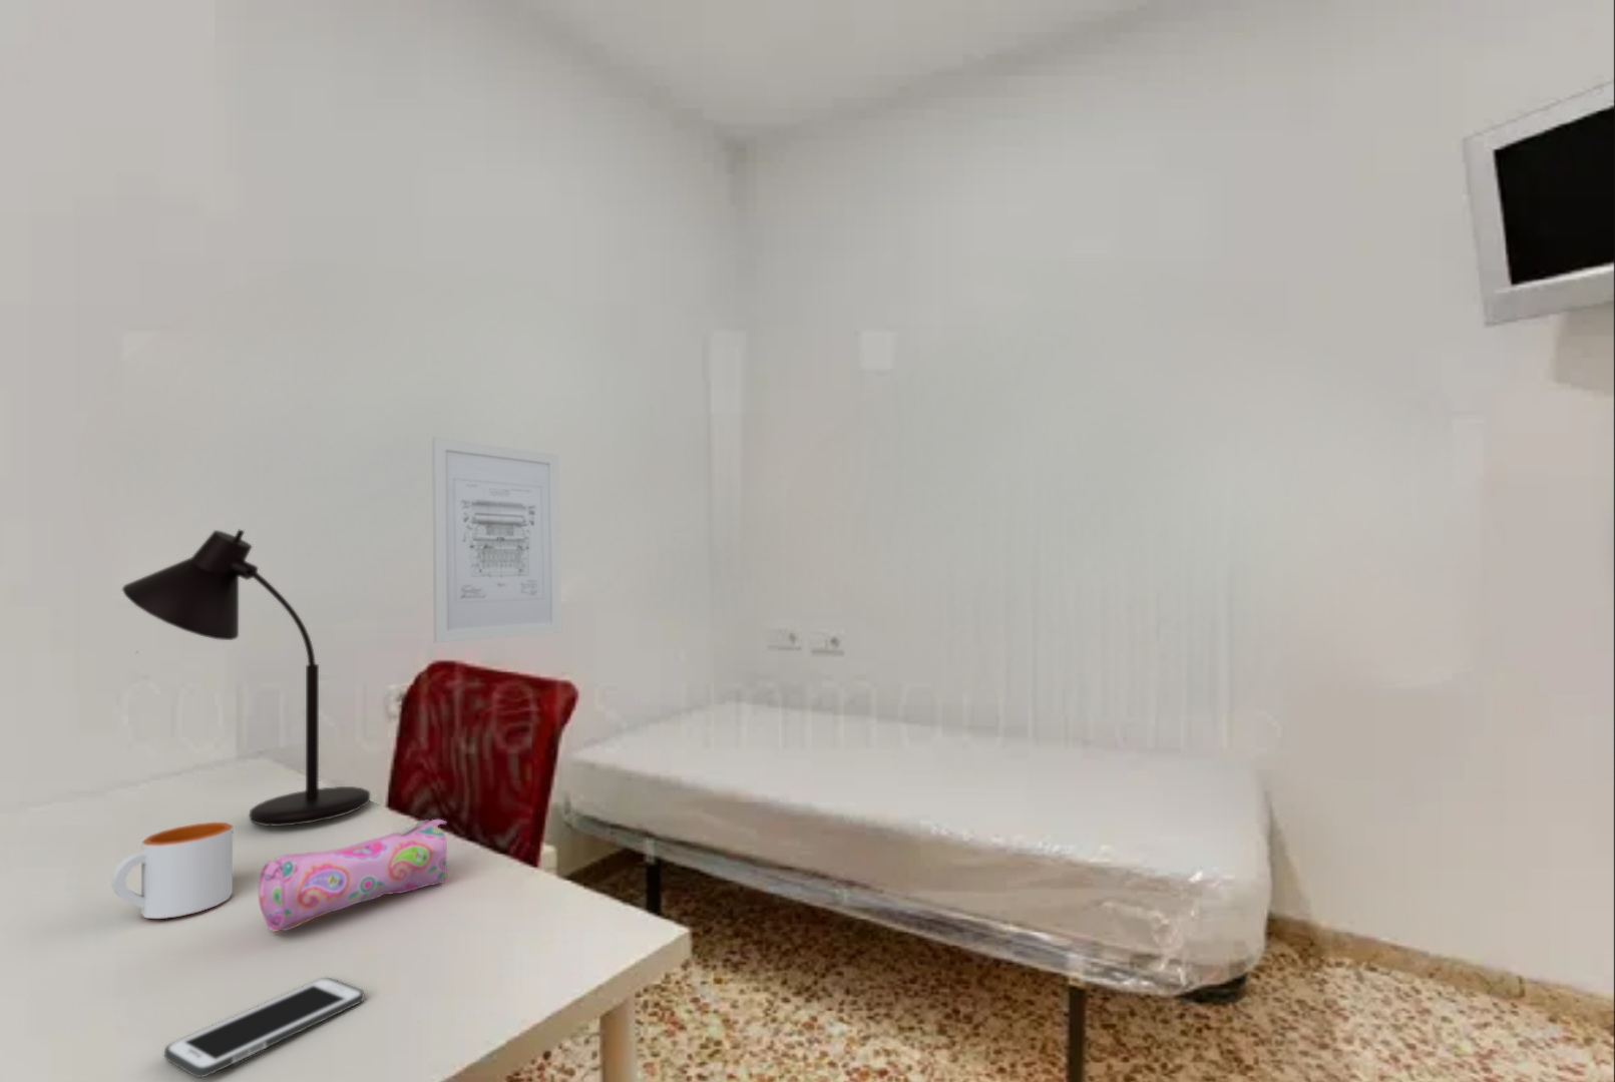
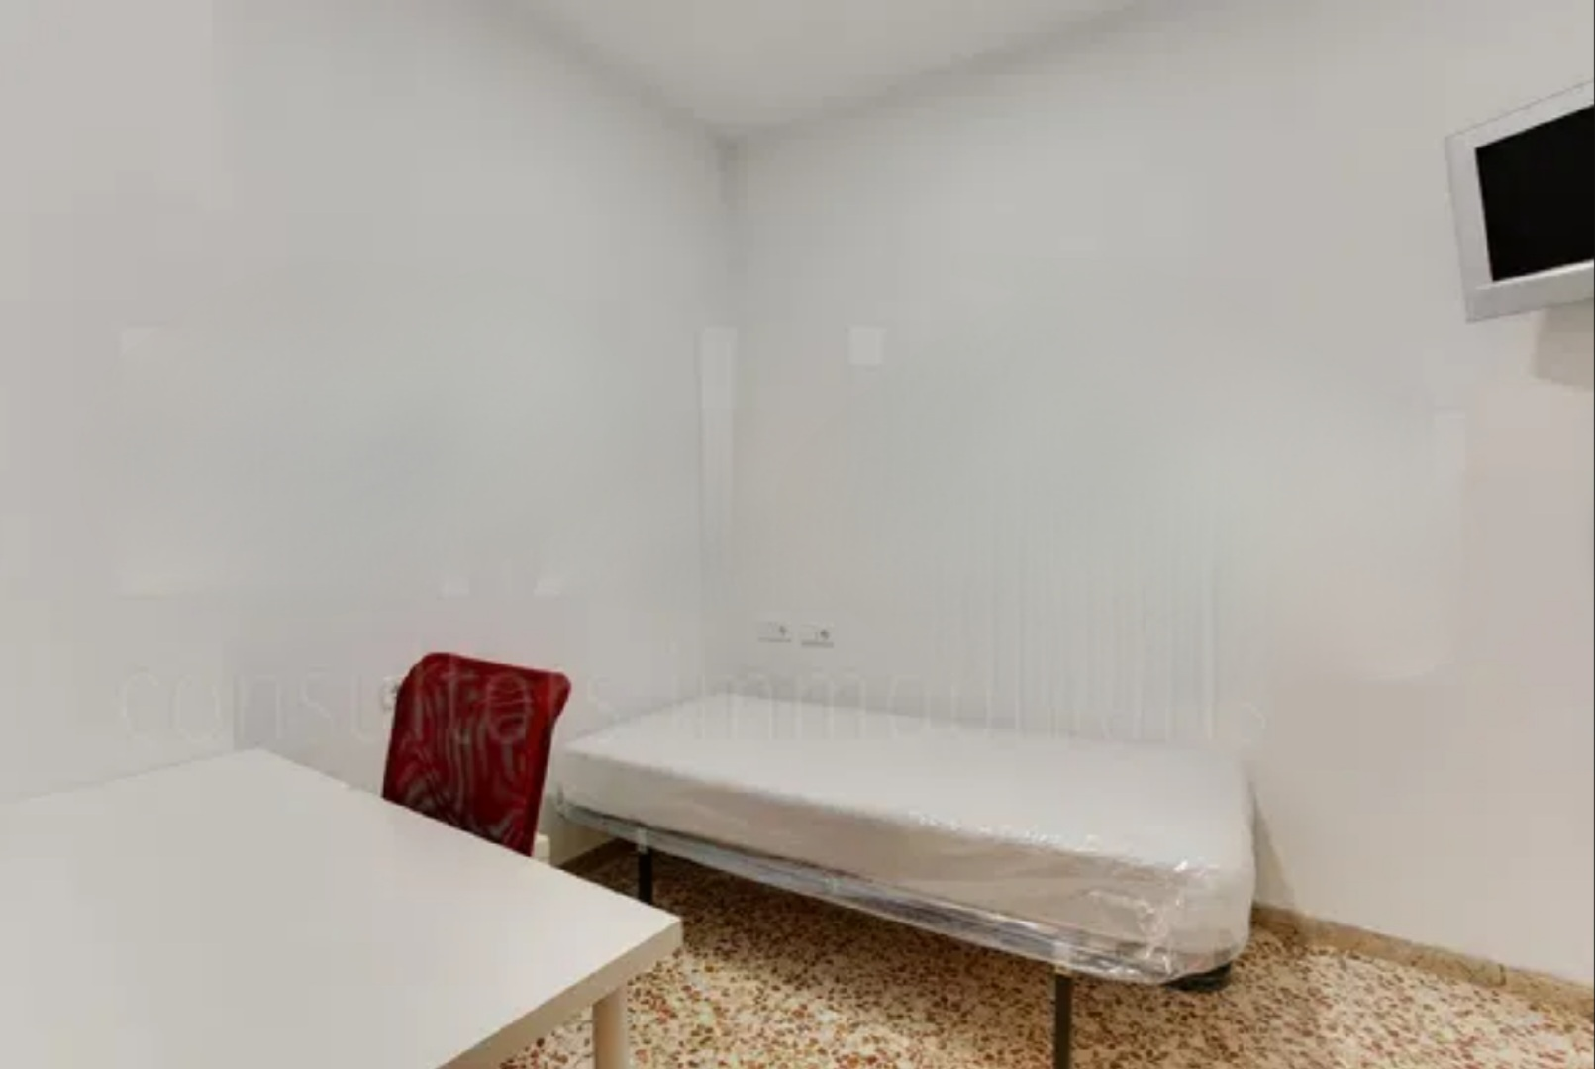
- wall art [431,437,563,644]
- desk lamp [121,529,371,827]
- cell phone [163,977,365,1080]
- mug [110,821,233,920]
- pencil case [257,819,448,932]
